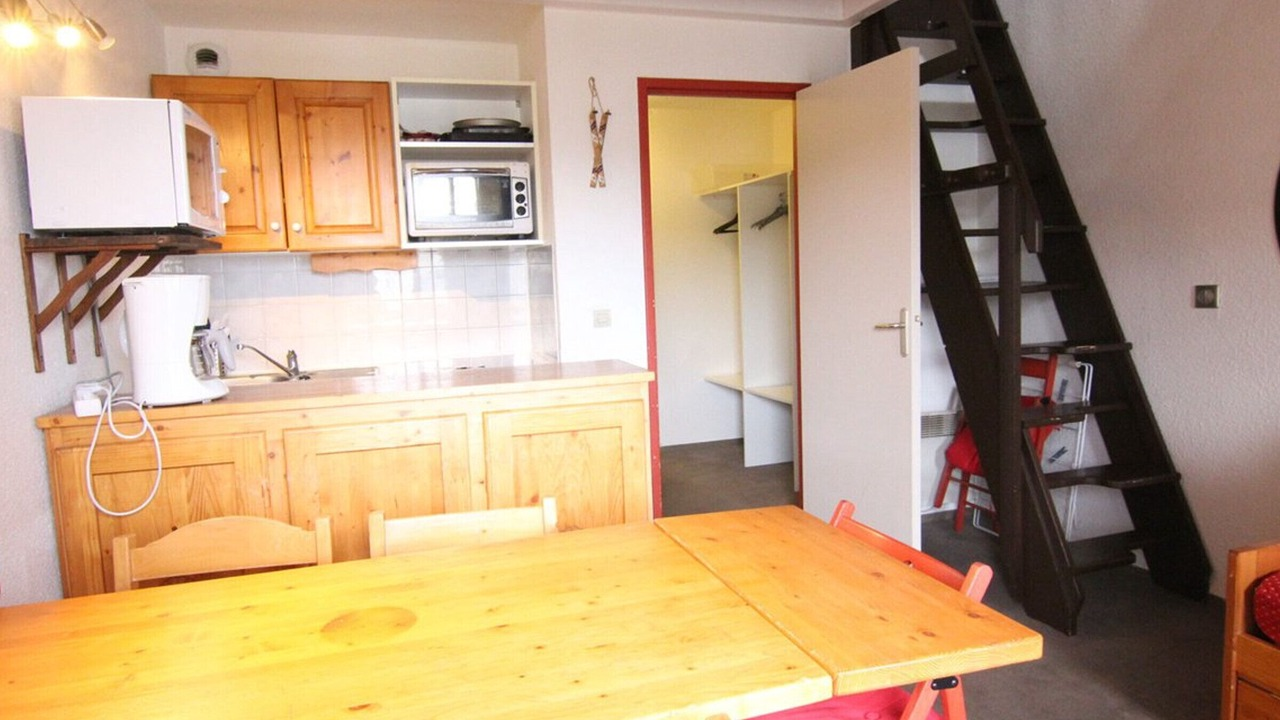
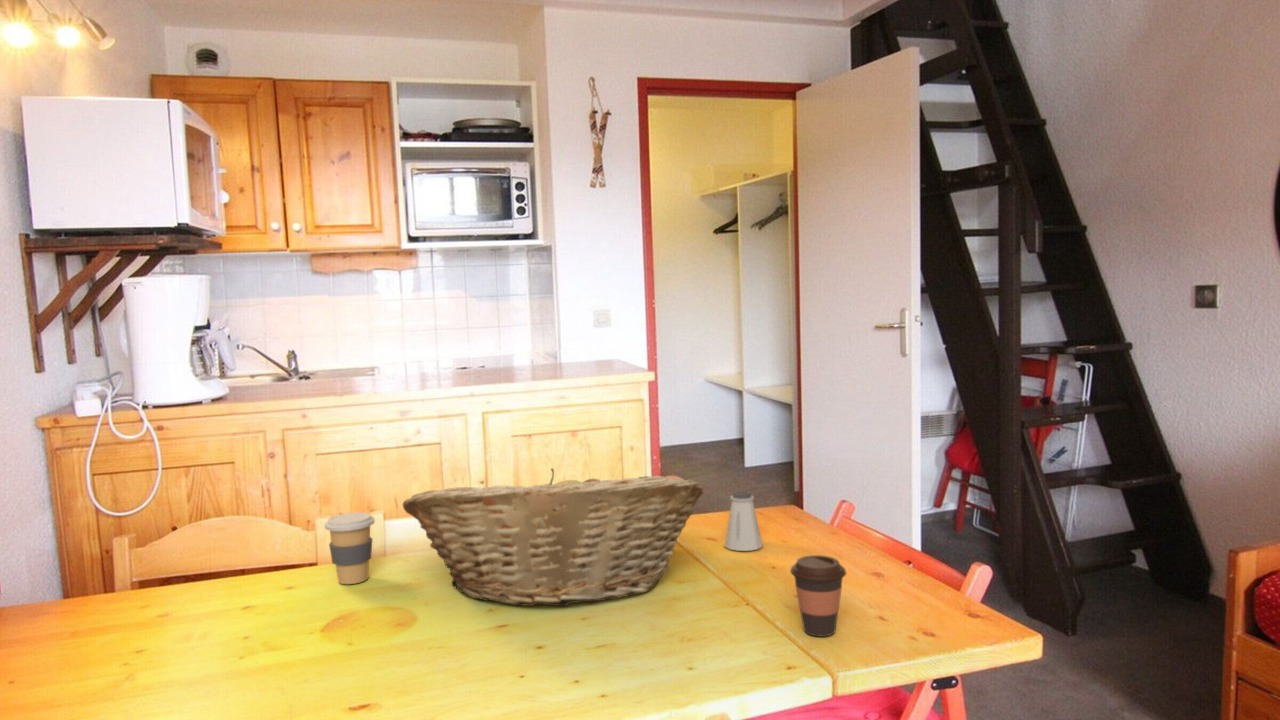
+ saltshaker [724,490,764,552]
+ fruit basket [402,467,705,607]
+ coffee cup [324,511,376,585]
+ coffee cup [789,554,847,637]
